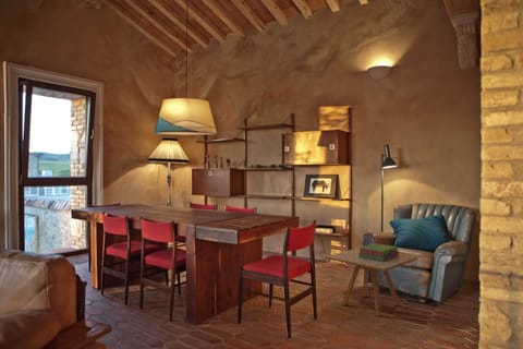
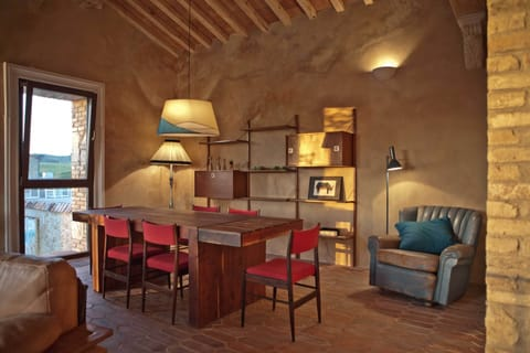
- side table [325,246,418,317]
- stack of books [357,242,400,262]
